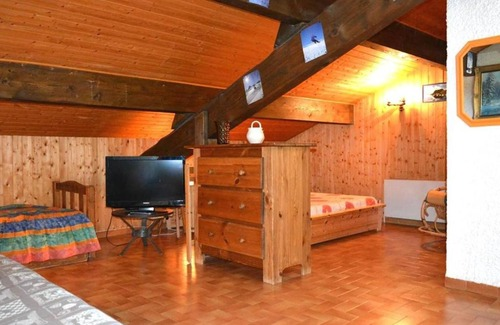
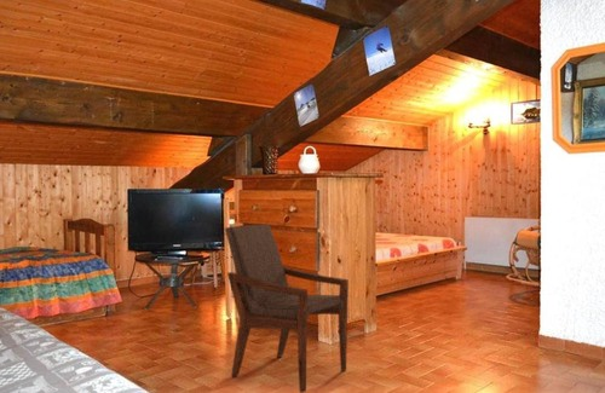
+ armchair [224,224,350,393]
